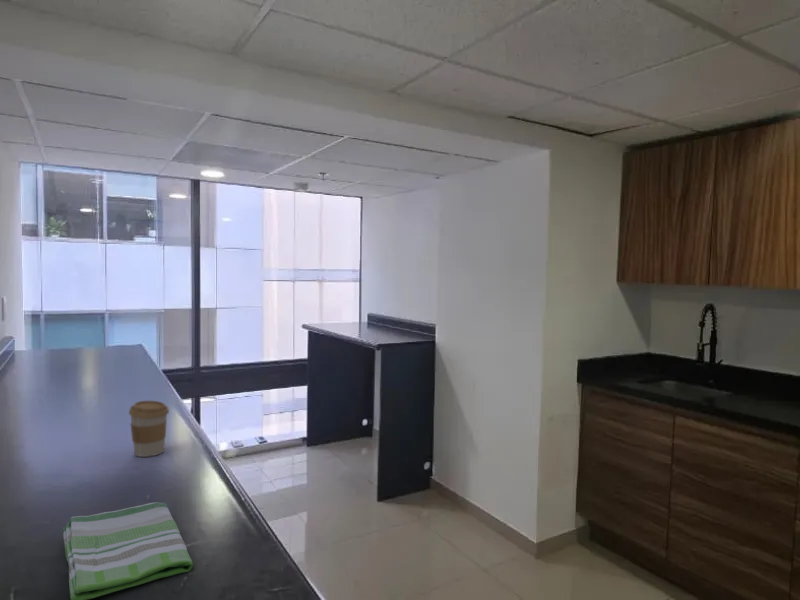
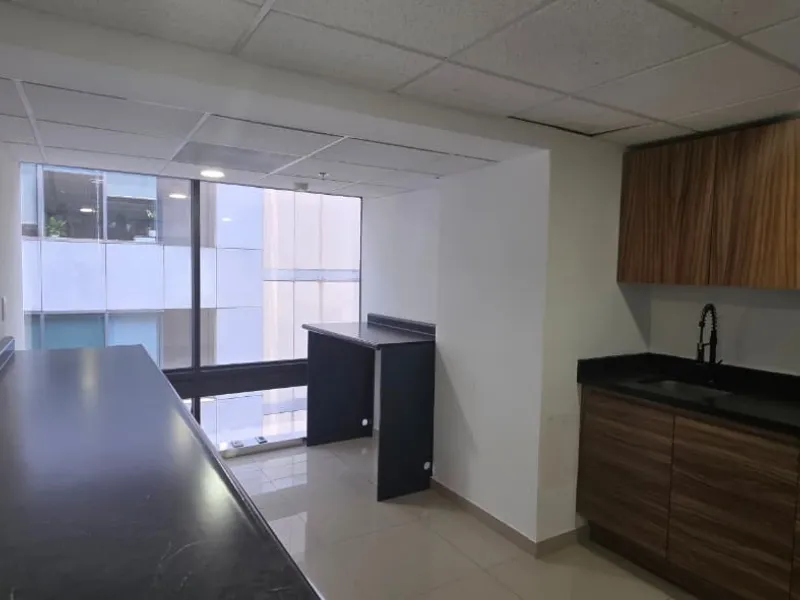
- coffee cup [128,400,170,458]
- dish towel [62,501,194,600]
